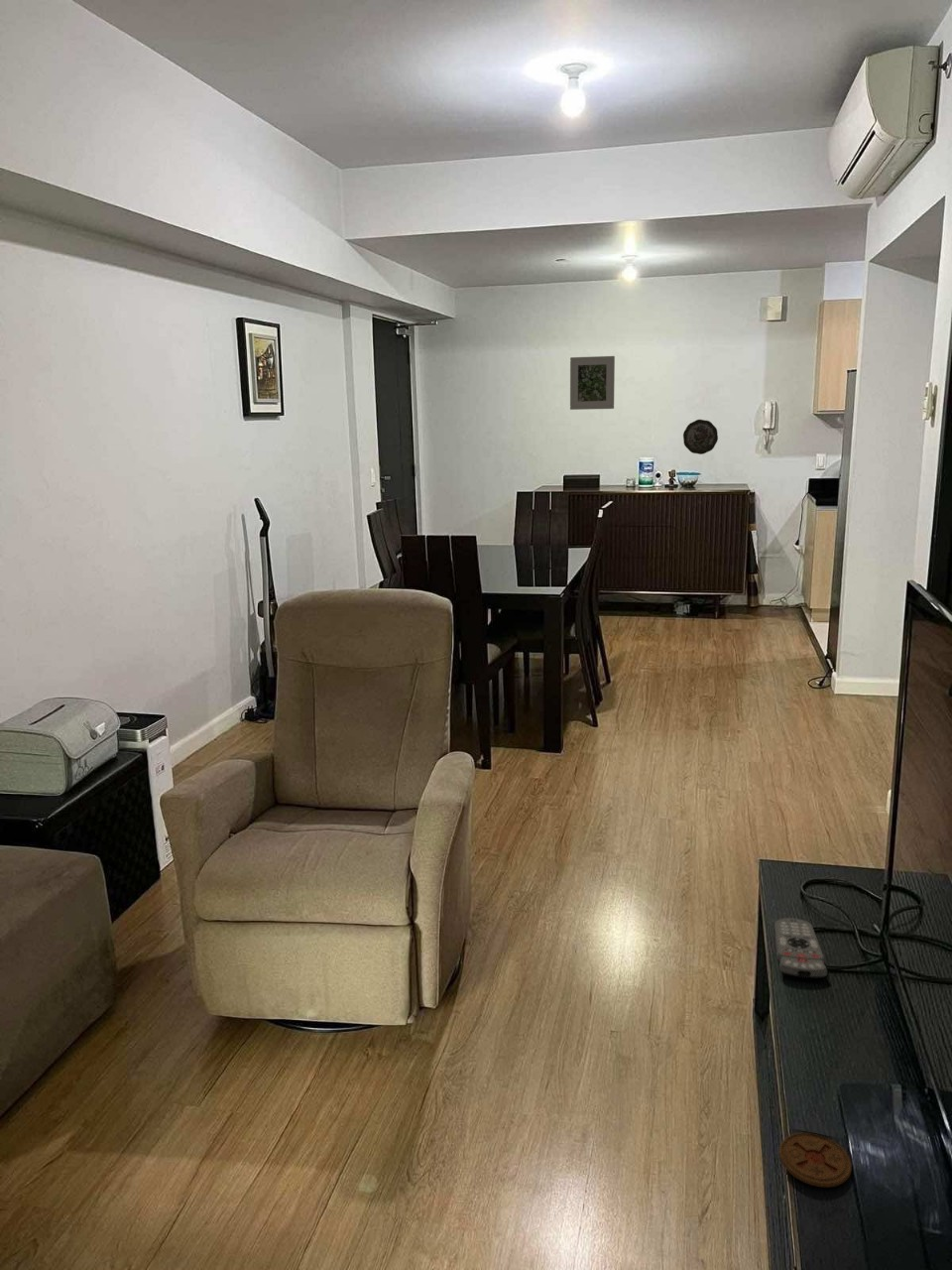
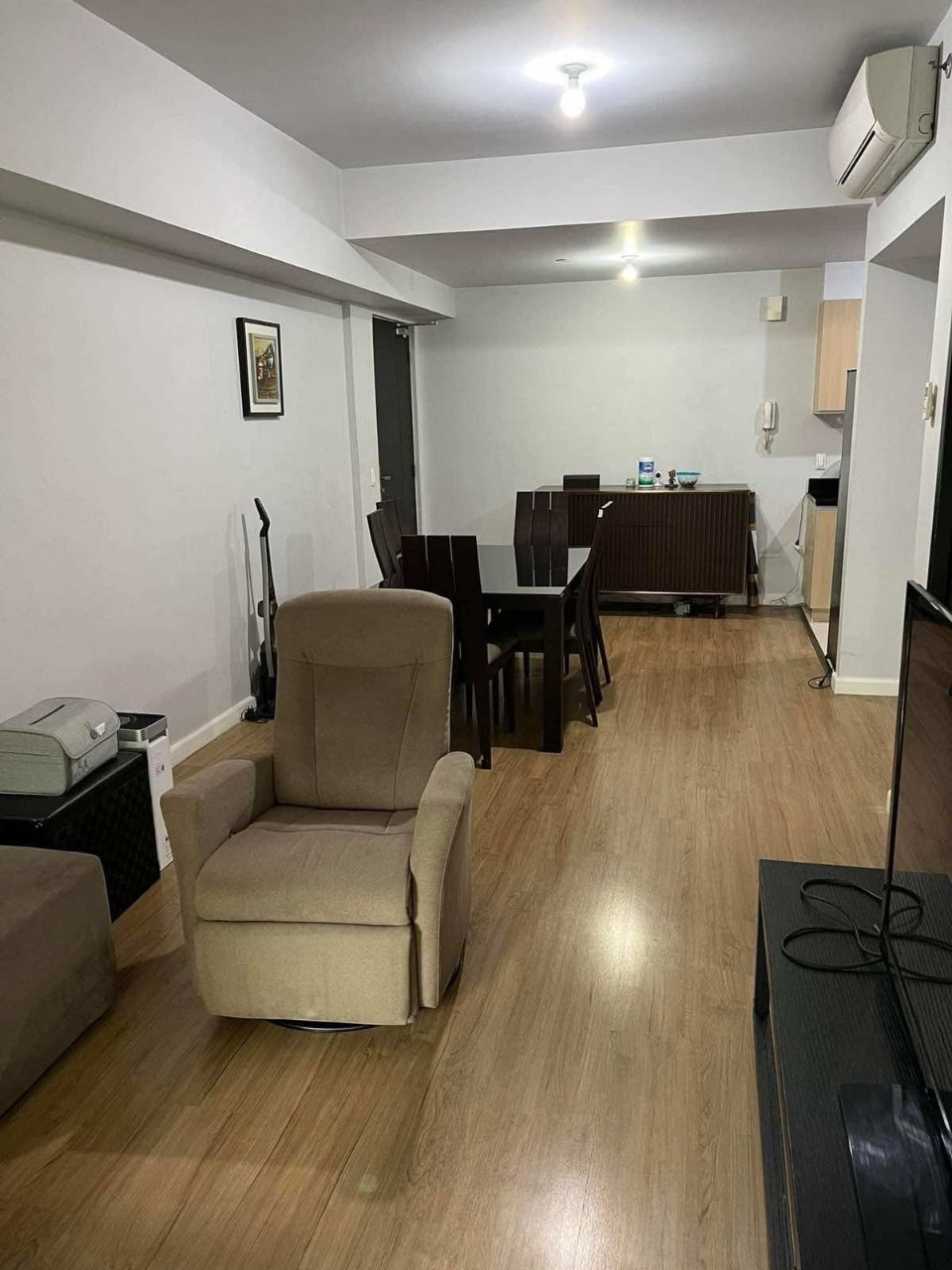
- decorative plate [682,419,719,455]
- coaster [778,1131,853,1189]
- remote control [773,917,828,979]
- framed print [569,355,616,411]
